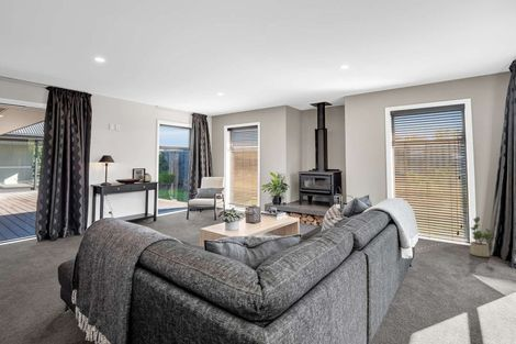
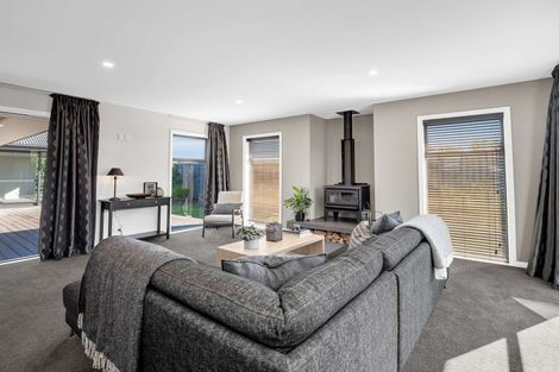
- potted plant [469,215,496,258]
